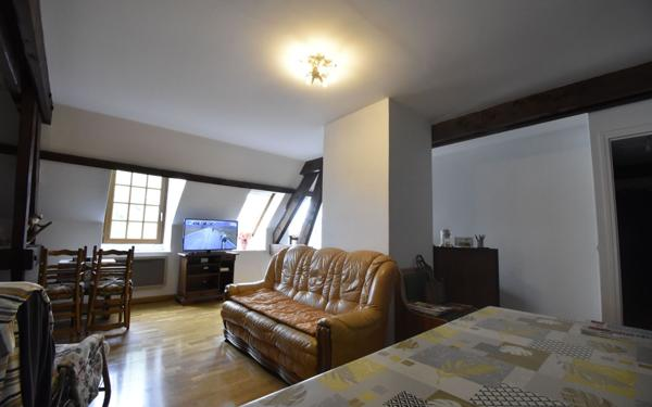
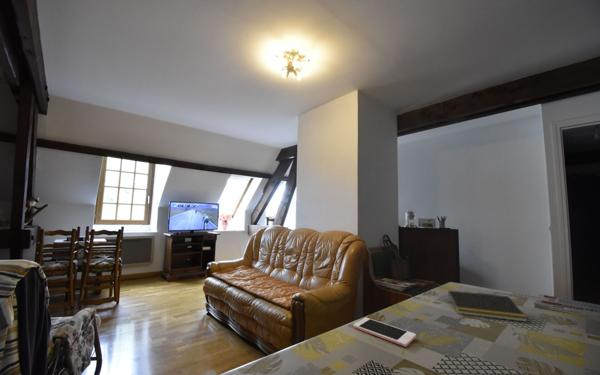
+ notepad [446,290,529,323]
+ cell phone [352,317,417,348]
